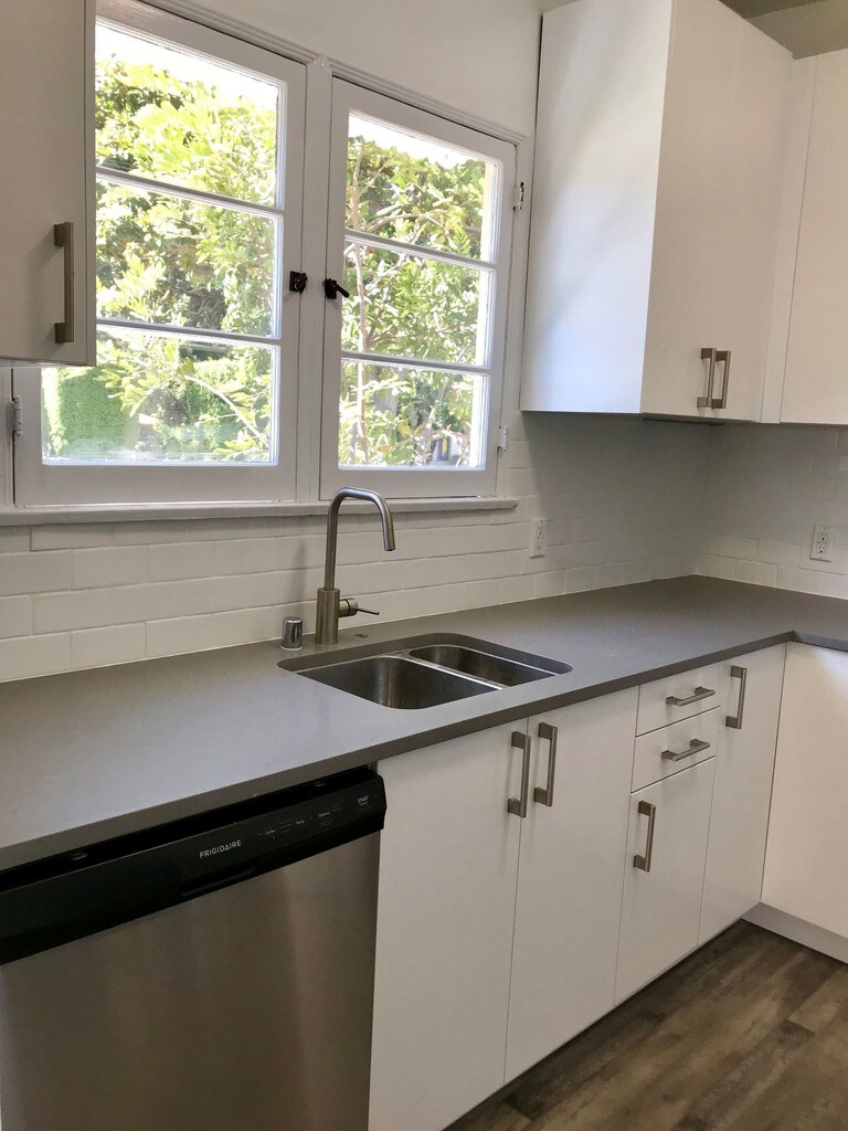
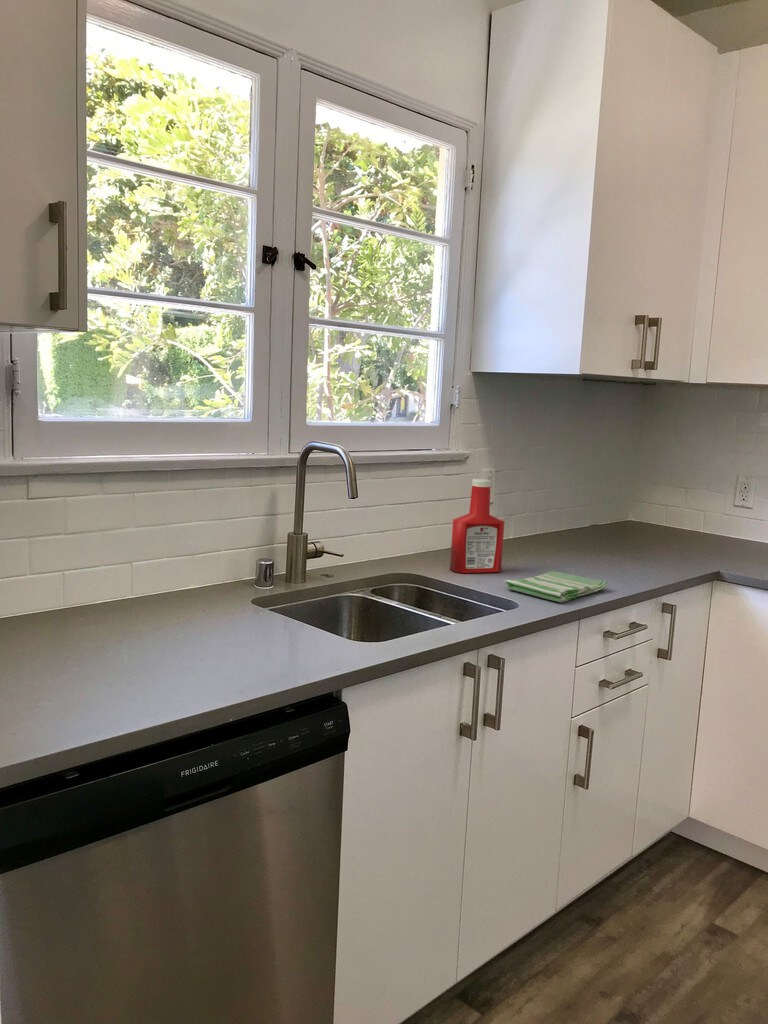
+ dish towel [504,570,608,603]
+ soap bottle [449,478,505,574]
